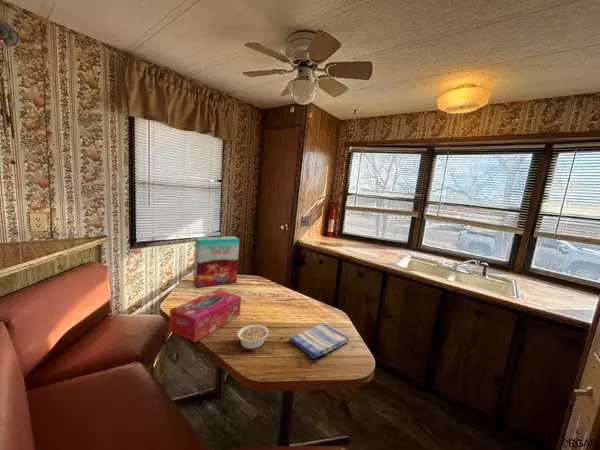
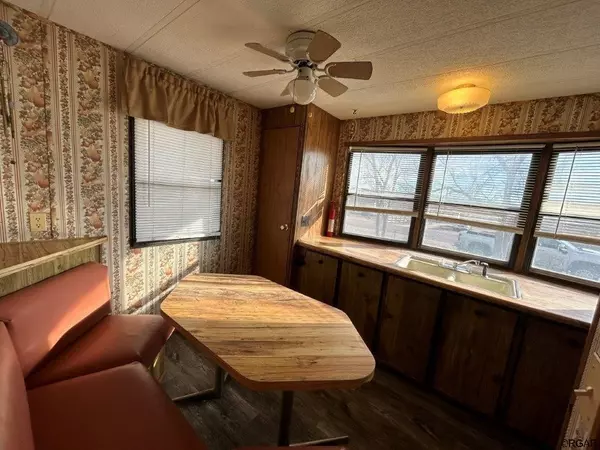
- dish towel [288,322,350,360]
- legume [236,324,276,350]
- tissue box [169,288,242,343]
- cereal box [192,235,240,288]
